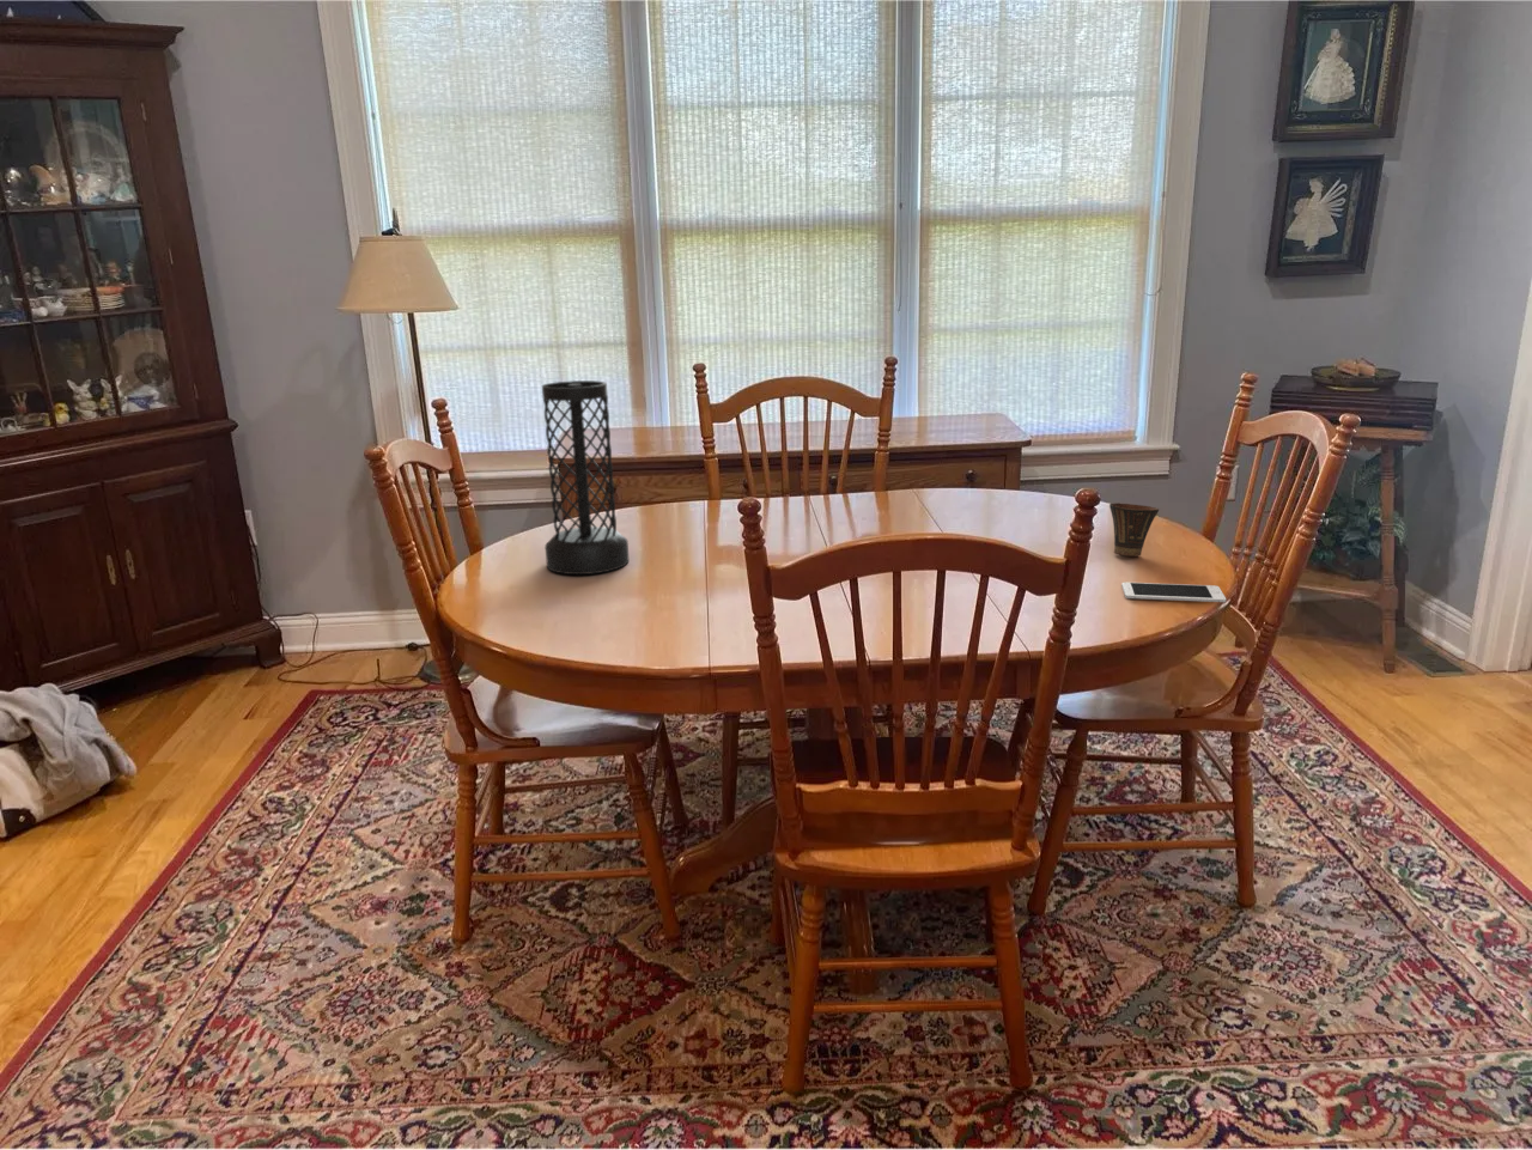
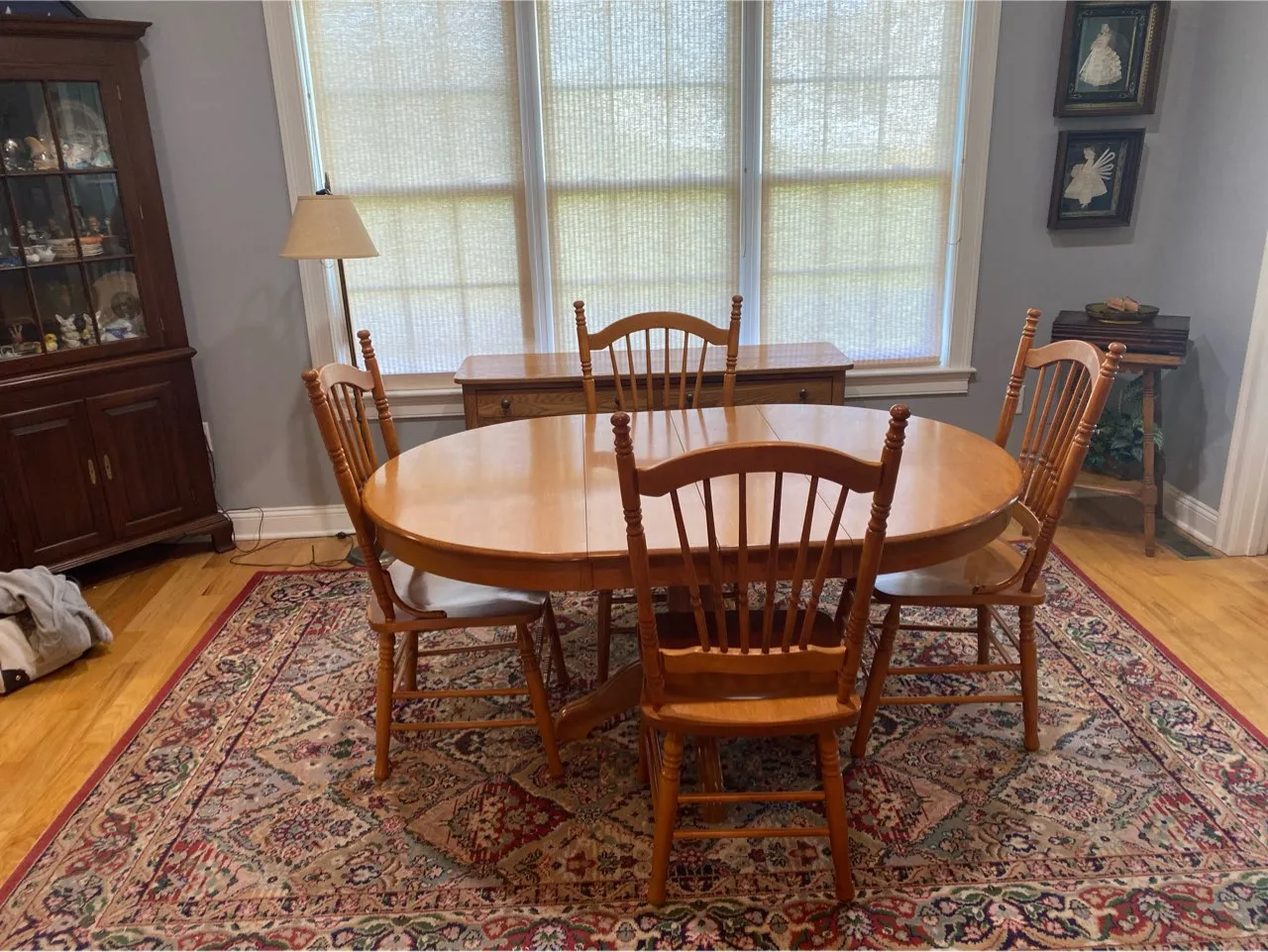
- cell phone [1120,581,1226,603]
- cup [1108,503,1160,558]
- vase [541,379,631,575]
